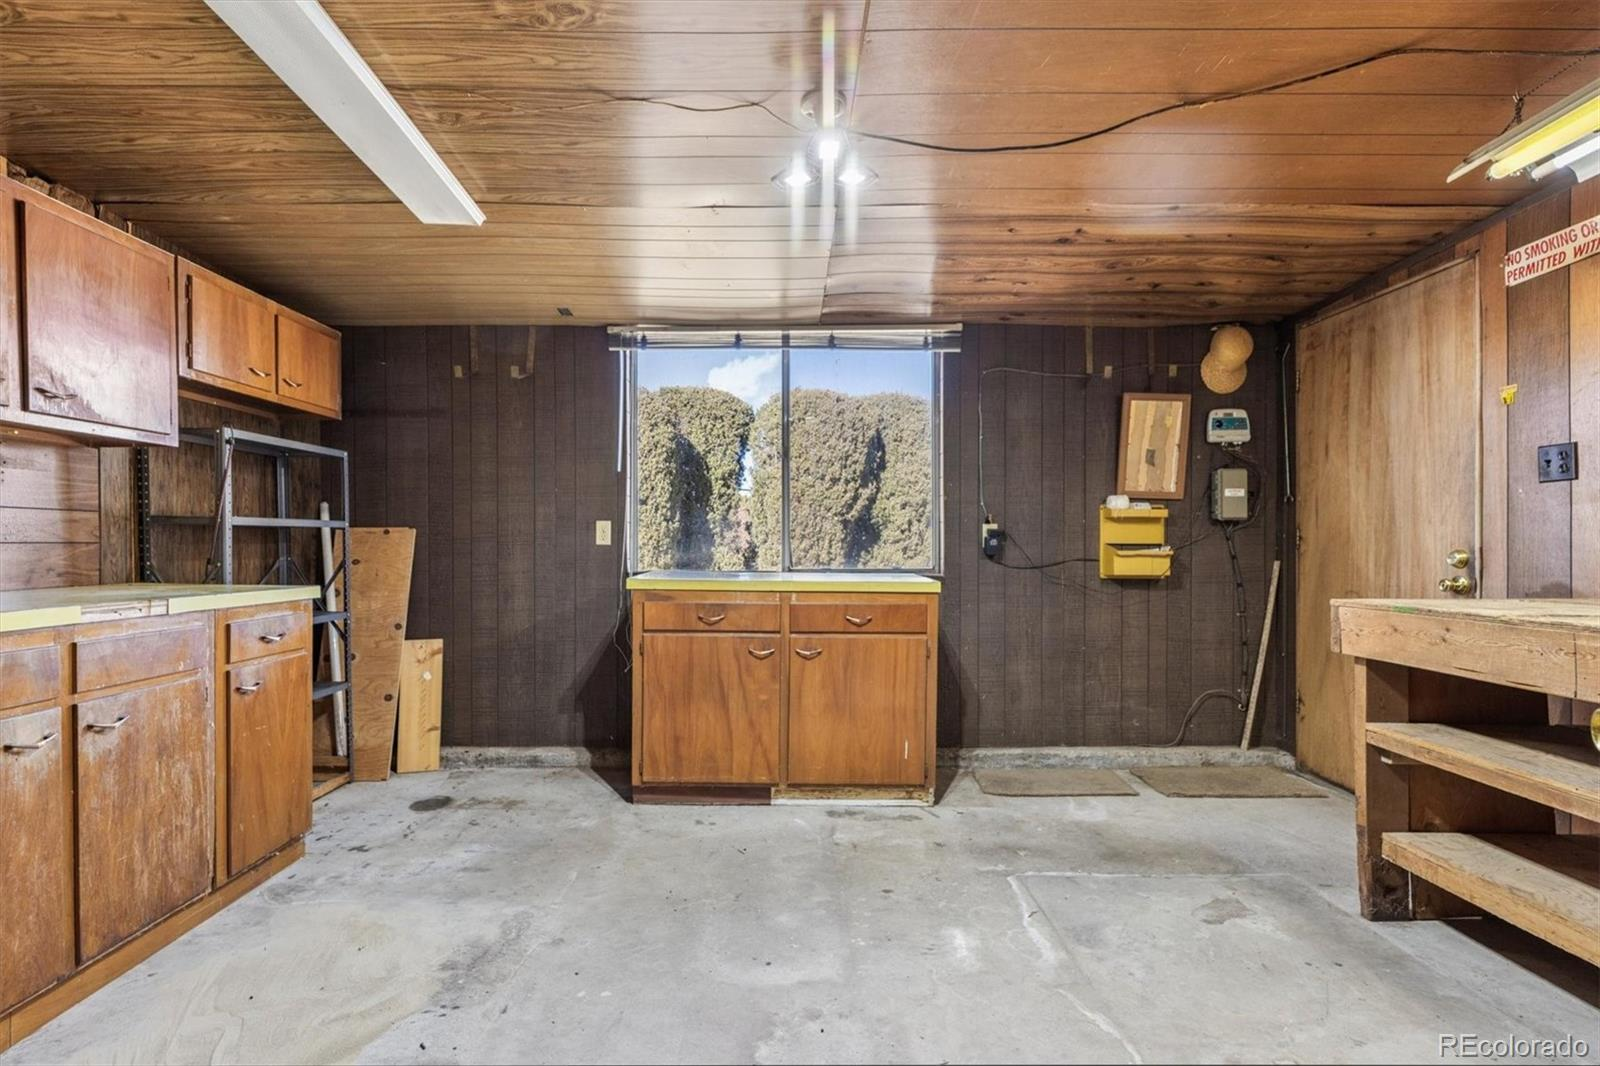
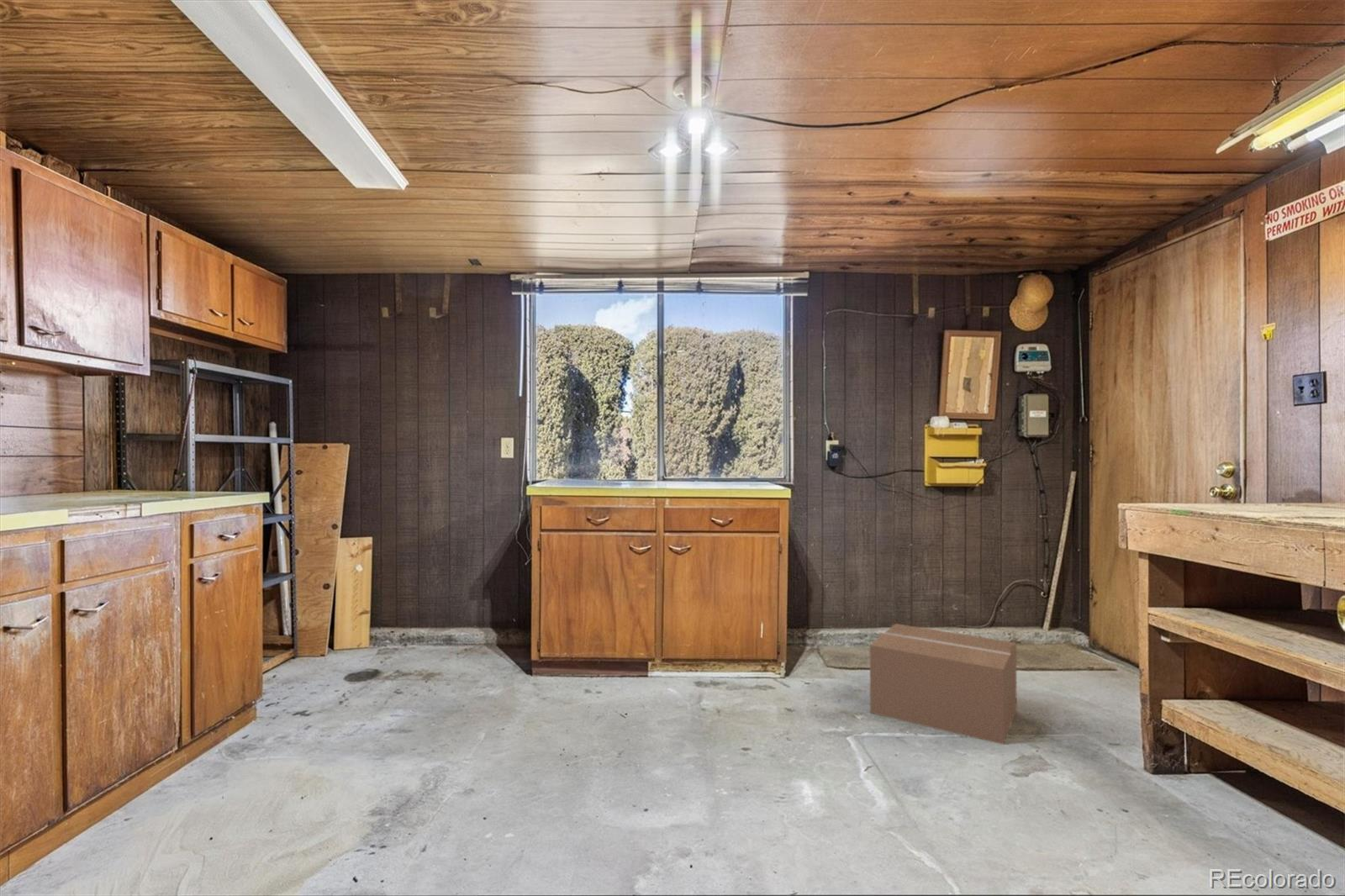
+ cardboard box [869,623,1018,746]
